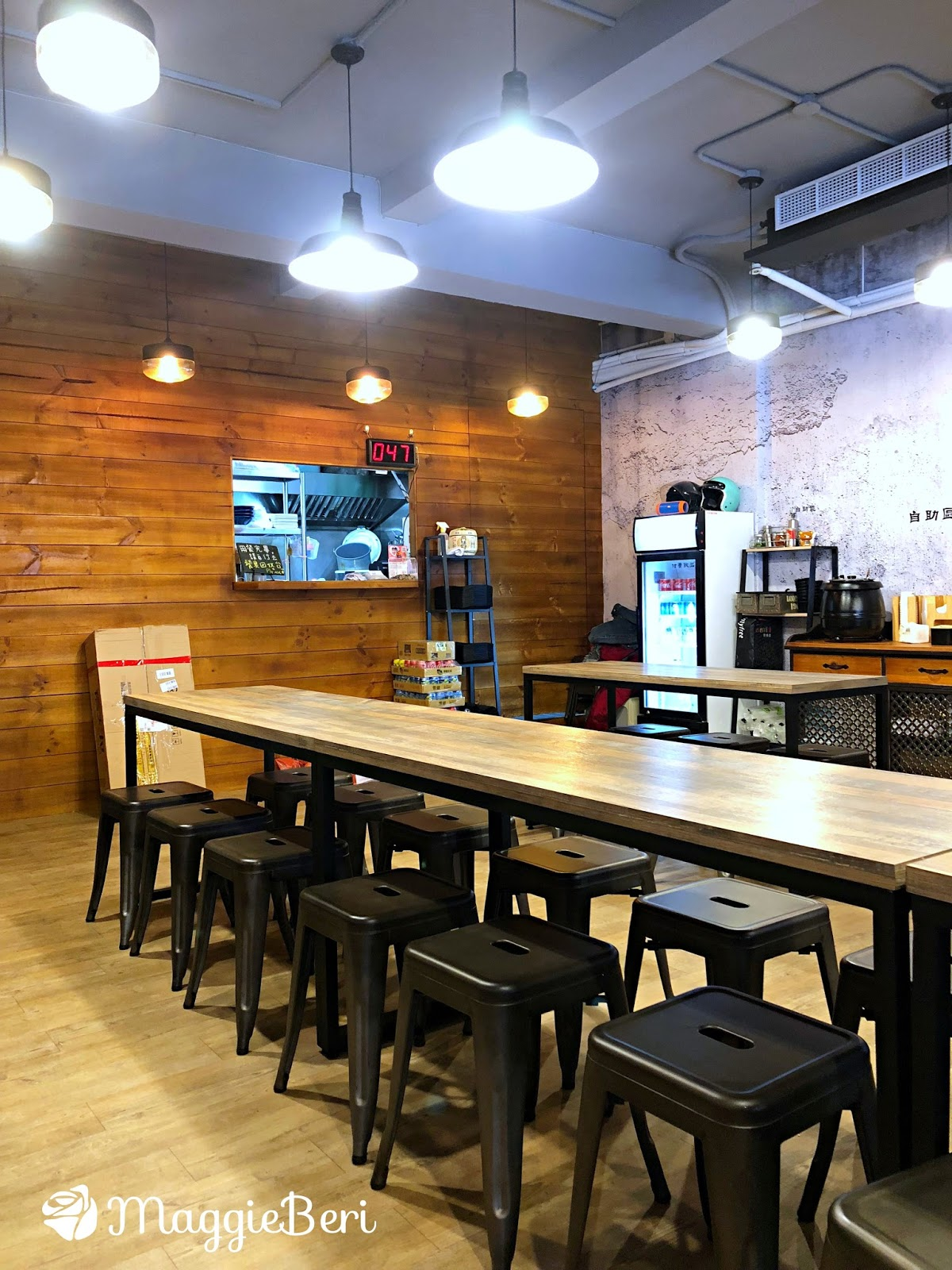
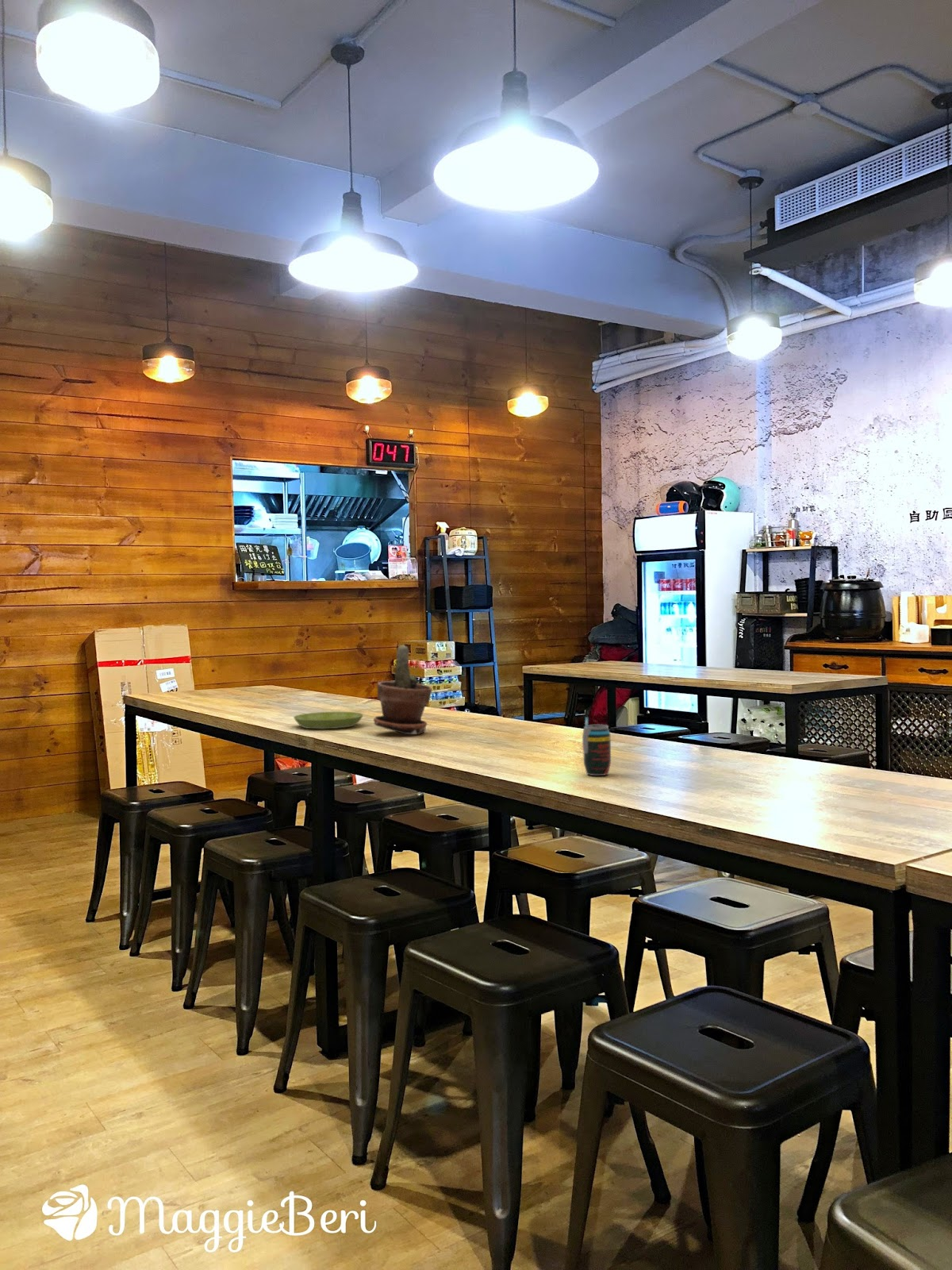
+ potted plant [373,645,432,735]
+ saucer [293,711,364,729]
+ beverage can [582,716,612,776]
